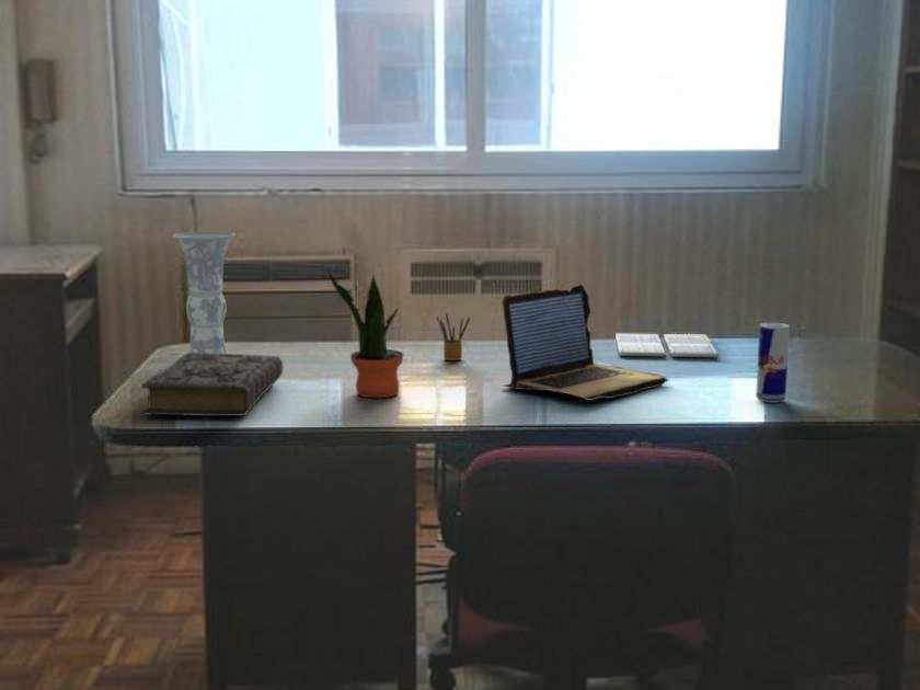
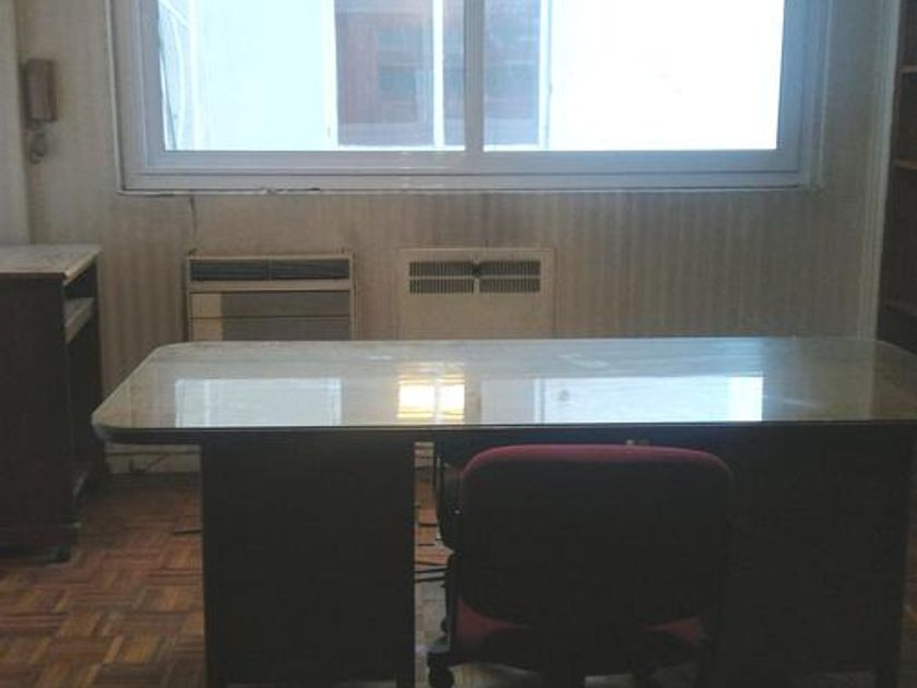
- book [139,352,284,417]
- potted plant [326,269,404,399]
- beverage can [755,321,791,404]
- laptop [501,283,671,402]
- pencil box [436,312,471,361]
- drink coaster [614,333,718,358]
- vase [172,231,235,354]
